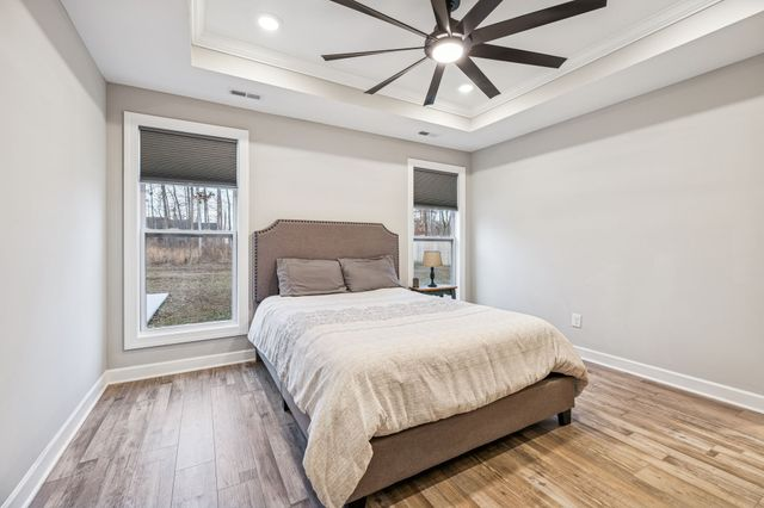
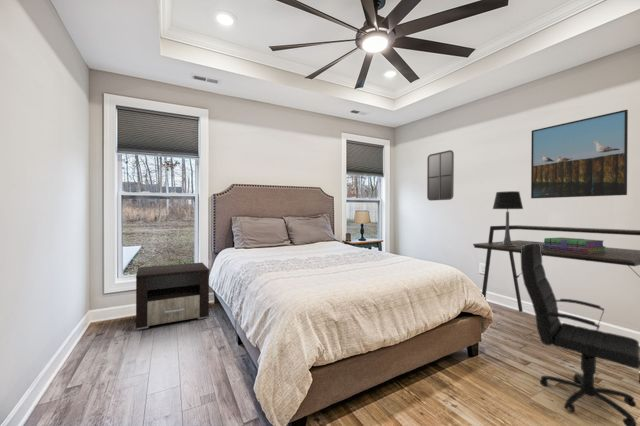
+ table lamp [492,190,524,246]
+ home mirror [426,149,455,202]
+ office chair [520,243,640,426]
+ desk [472,224,640,384]
+ nightstand [135,262,210,331]
+ stack of books [542,236,606,253]
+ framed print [530,109,629,199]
